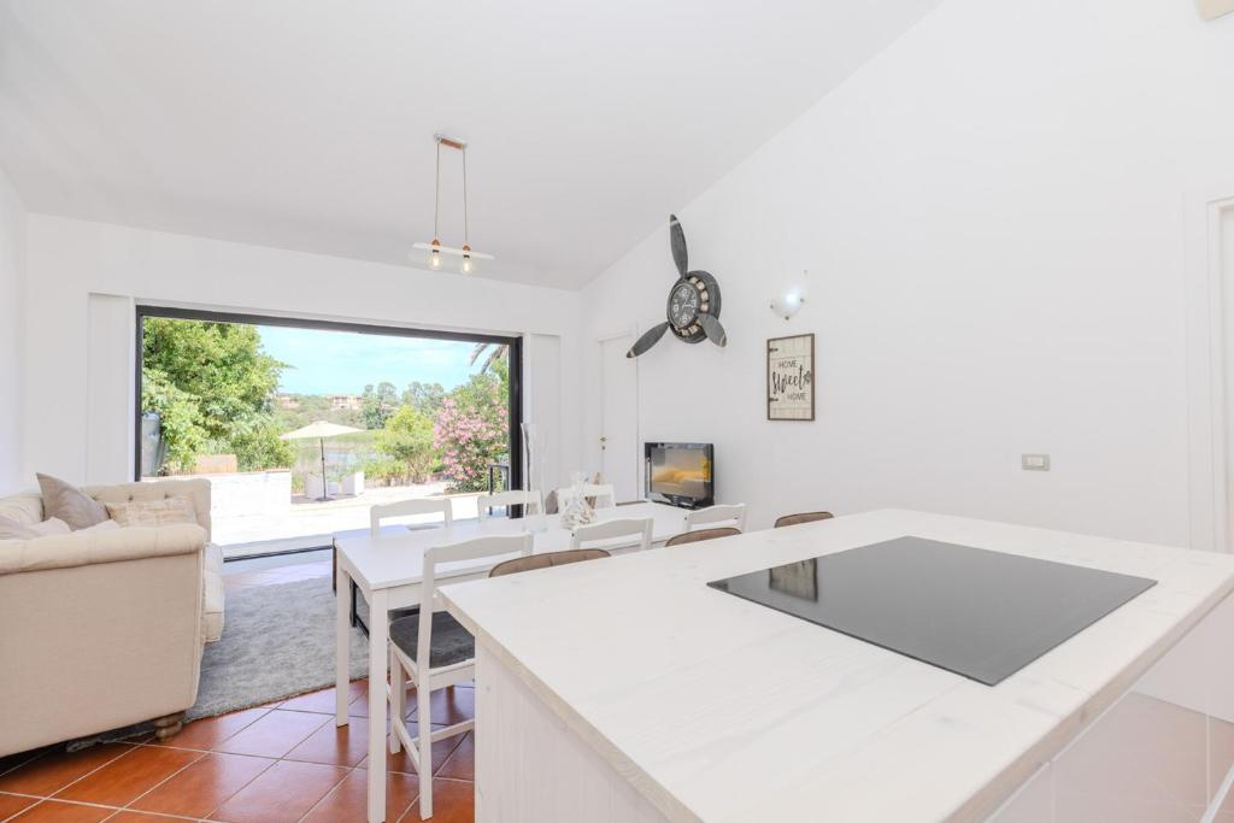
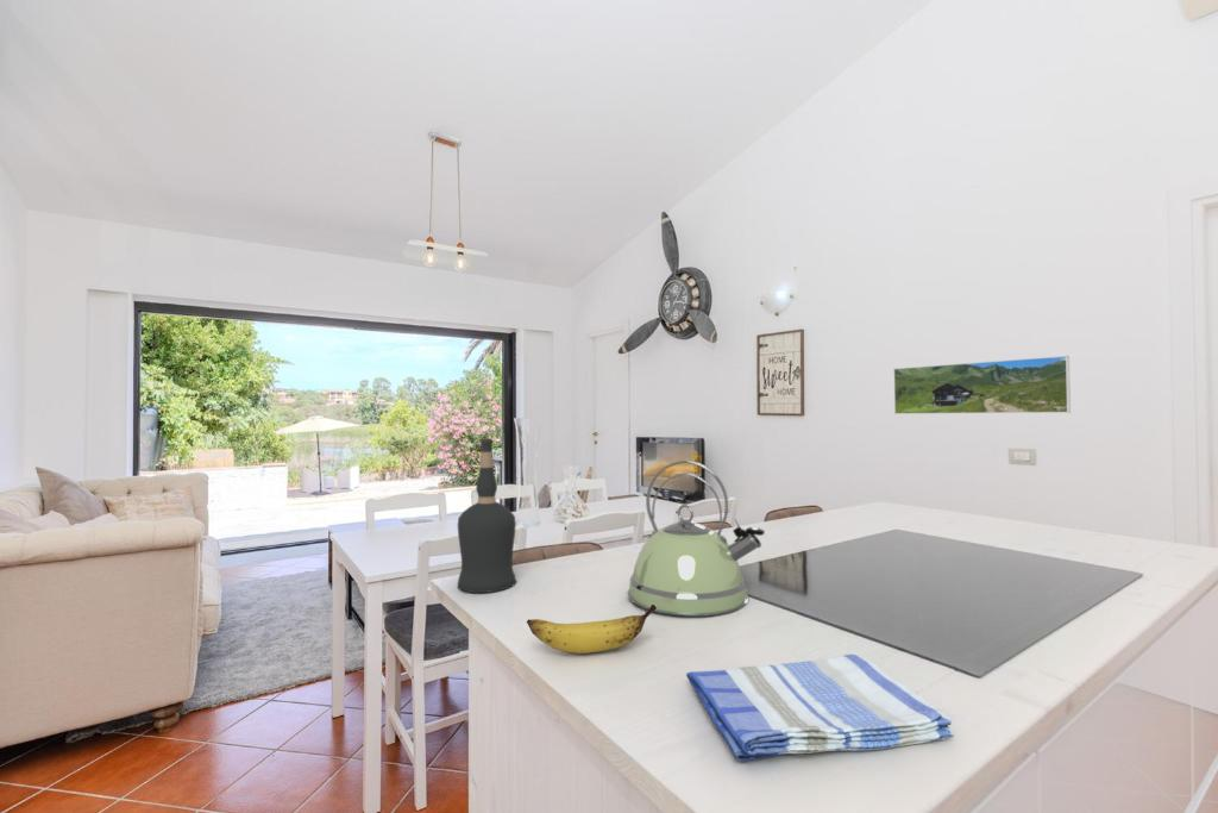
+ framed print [892,355,1072,415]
+ kettle [627,459,766,618]
+ liquor bottle [457,437,517,594]
+ banana [526,604,657,655]
+ dish towel [685,653,955,762]
